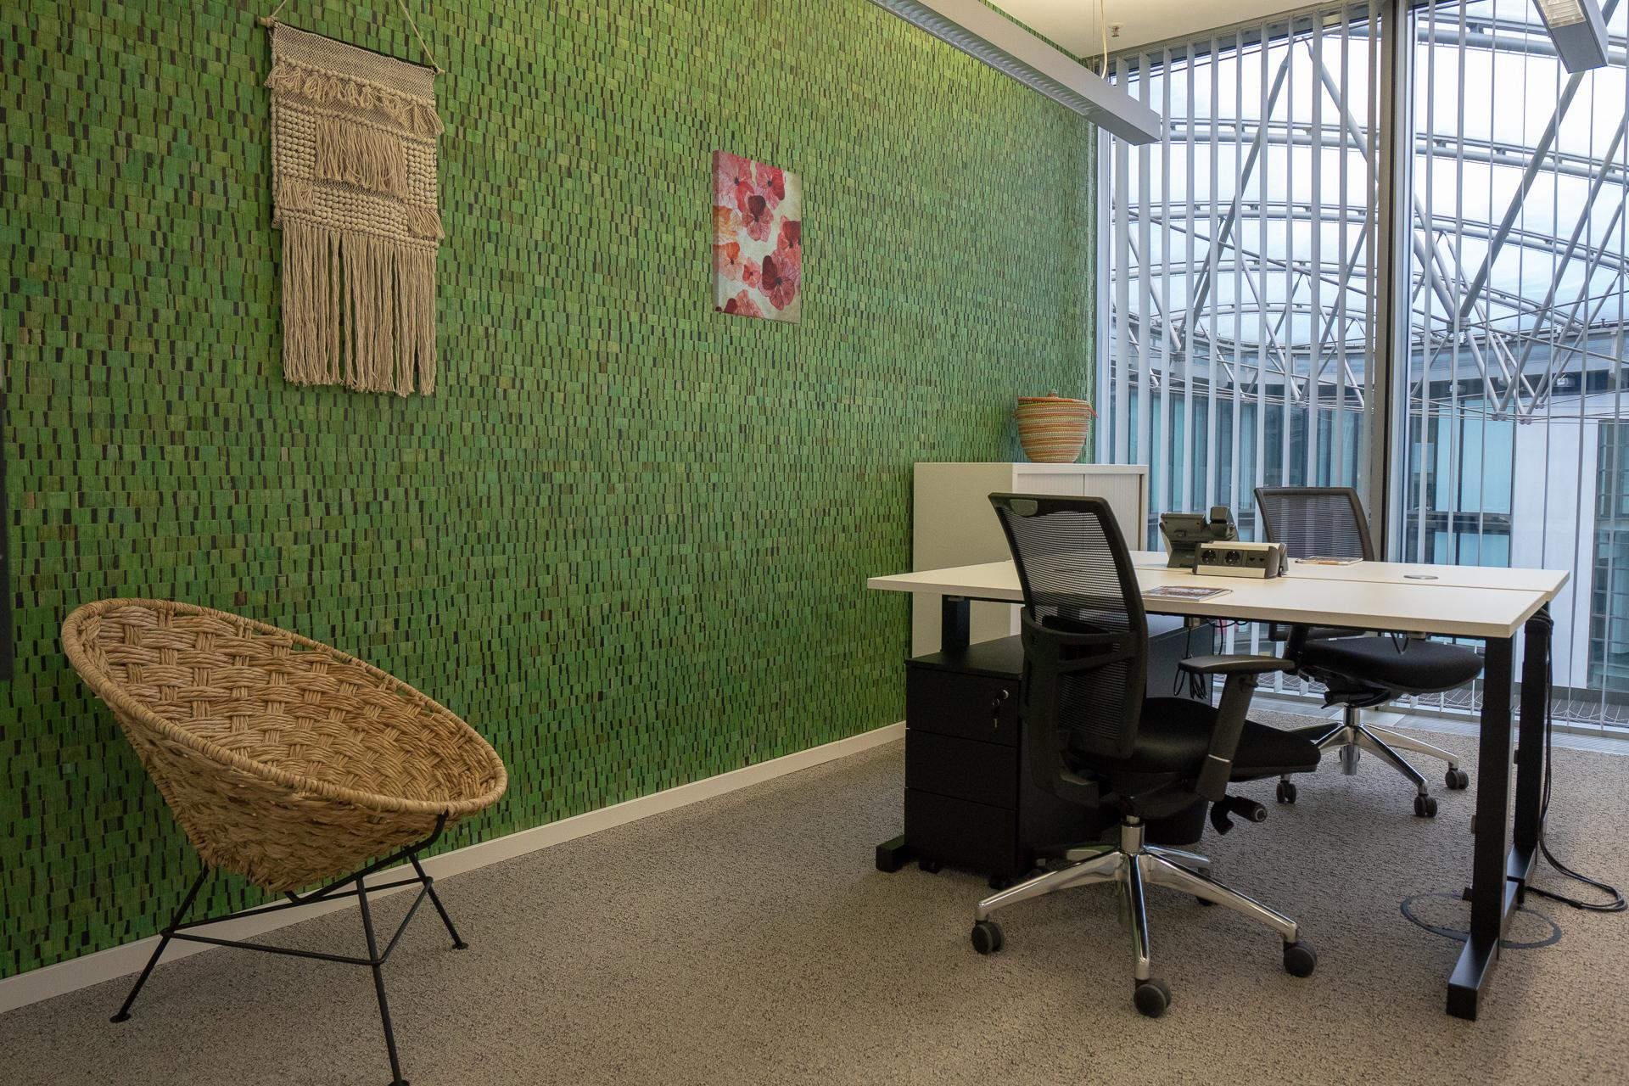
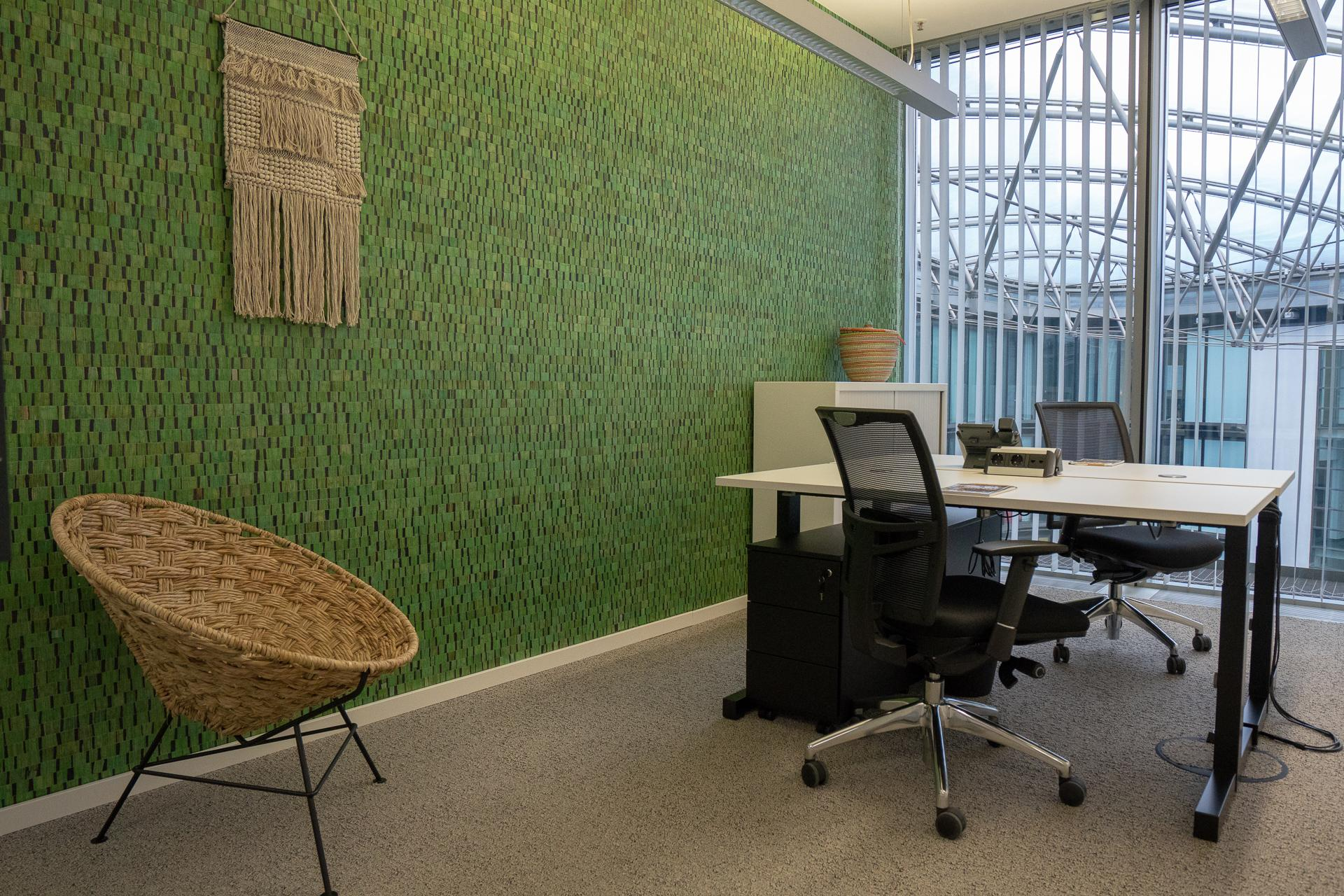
- wall art [711,149,801,325]
